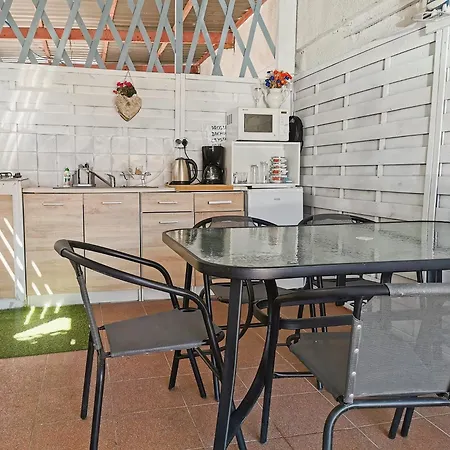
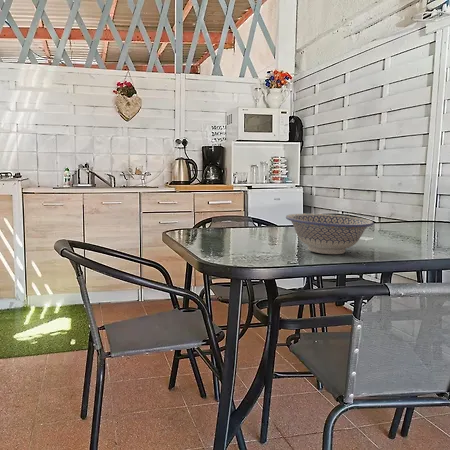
+ bowl [285,213,375,255]
